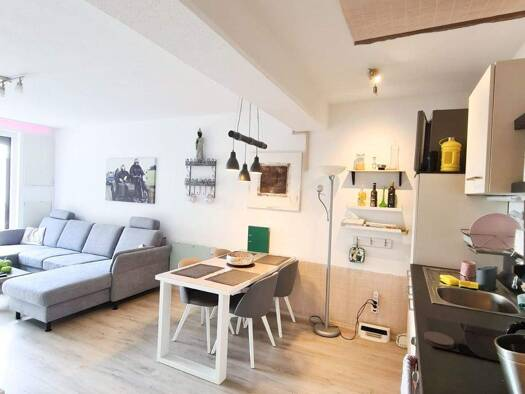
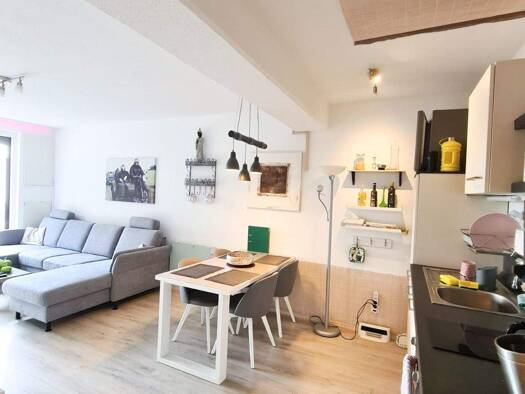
- coaster [423,330,455,349]
